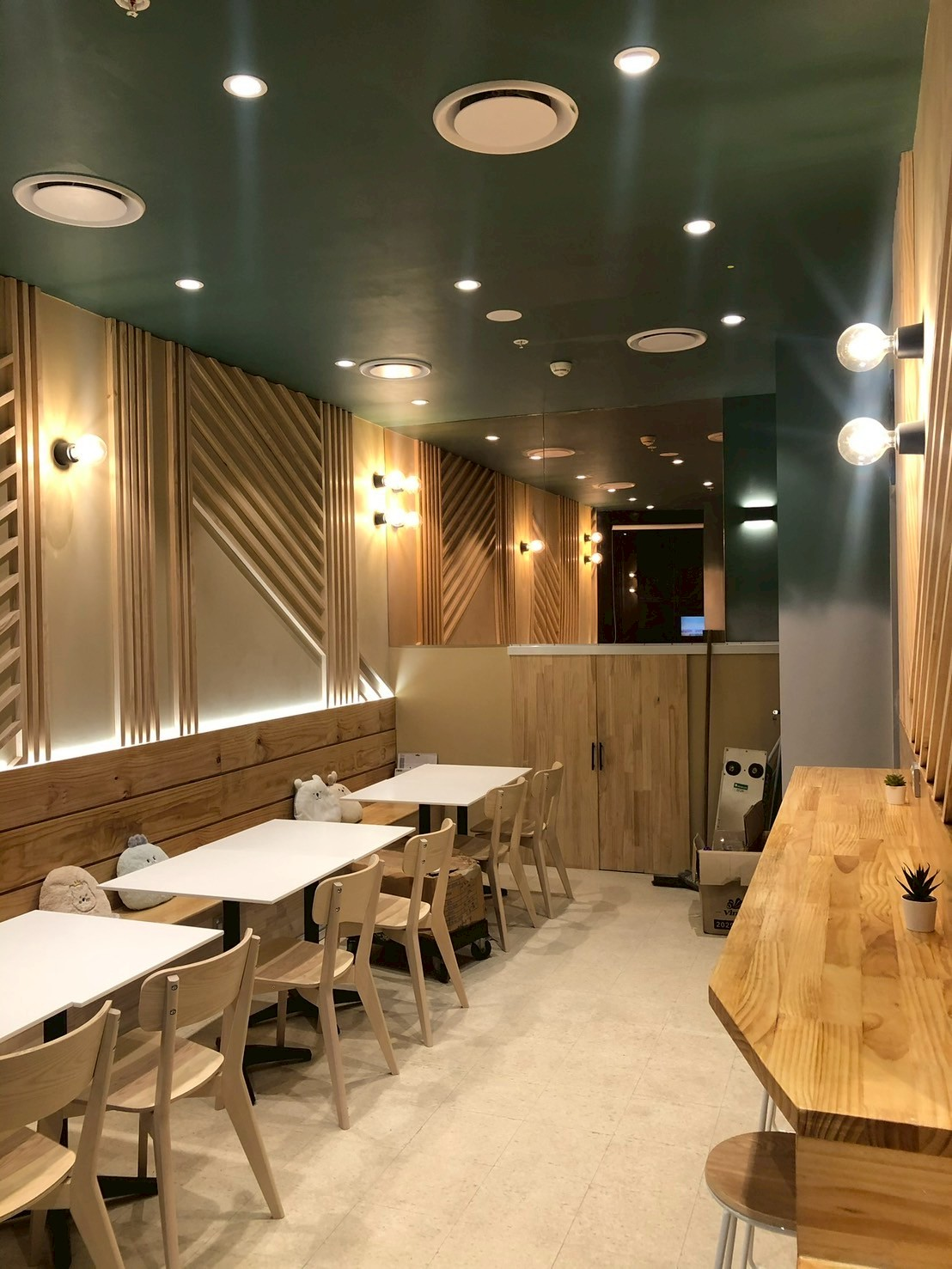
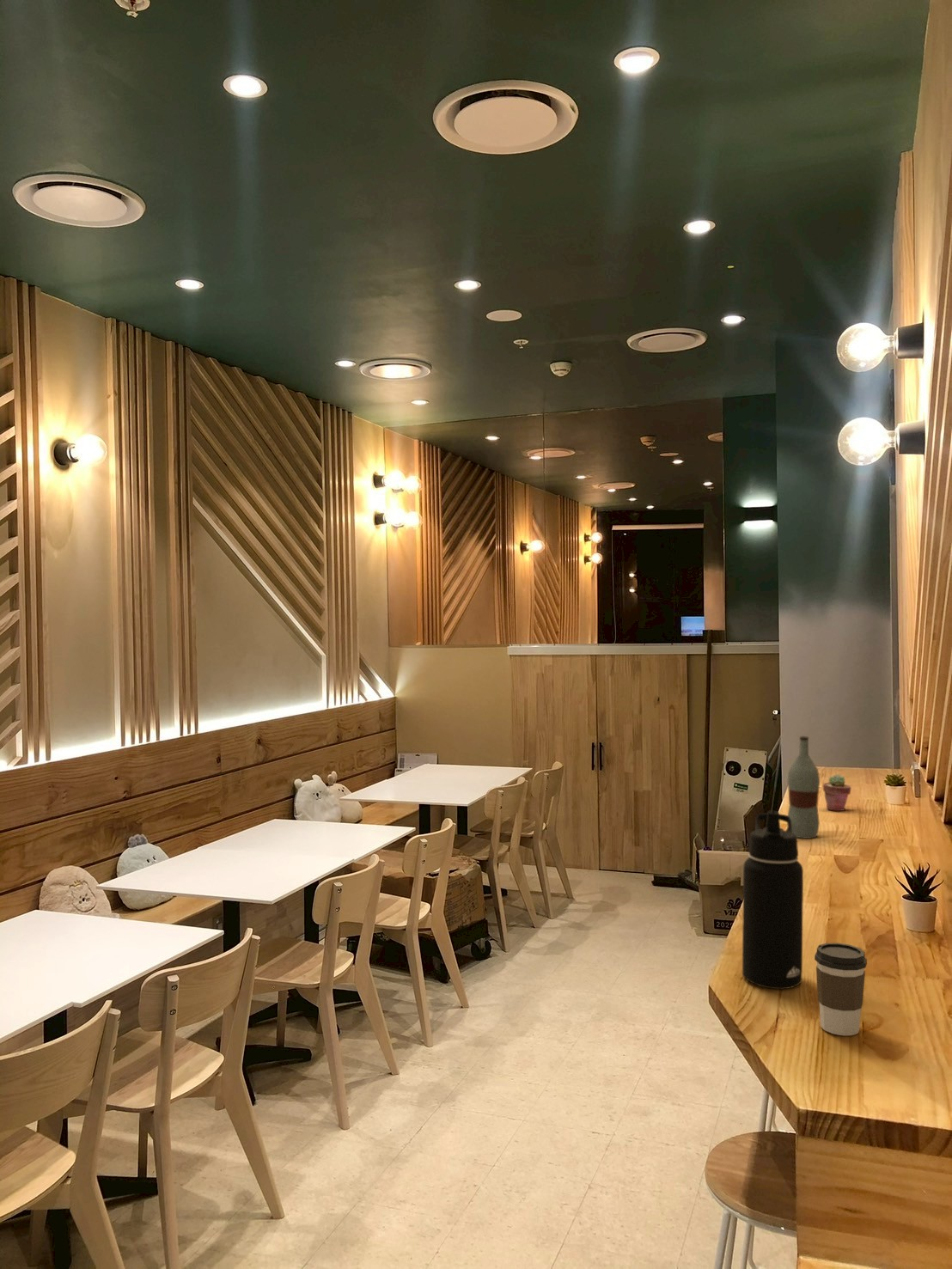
+ potted succulent [822,774,851,812]
+ water bottle [741,810,804,990]
+ coffee cup [814,943,868,1036]
+ bottle [786,735,821,839]
